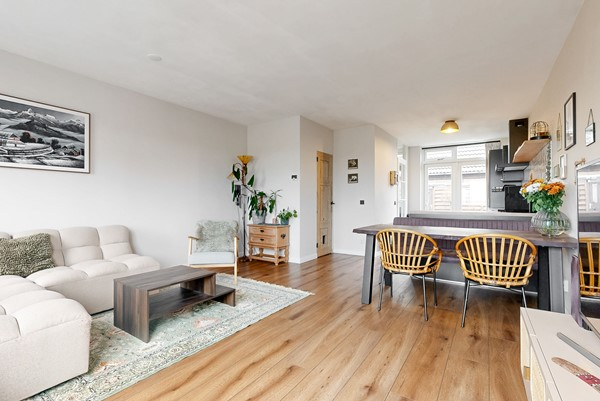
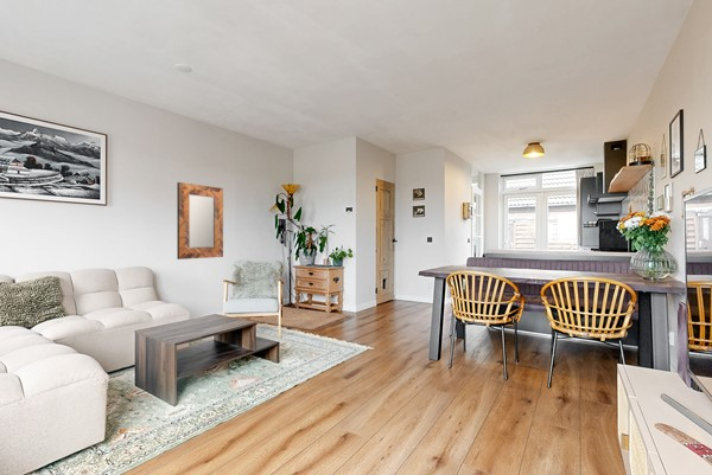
+ rug [248,306,355,332]
+ home mirror [176,181,224,261]
